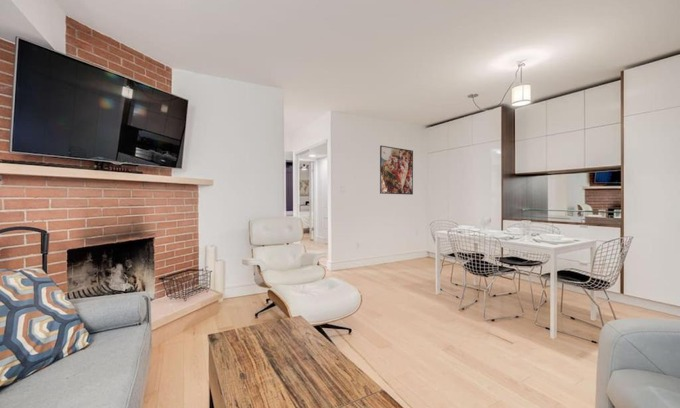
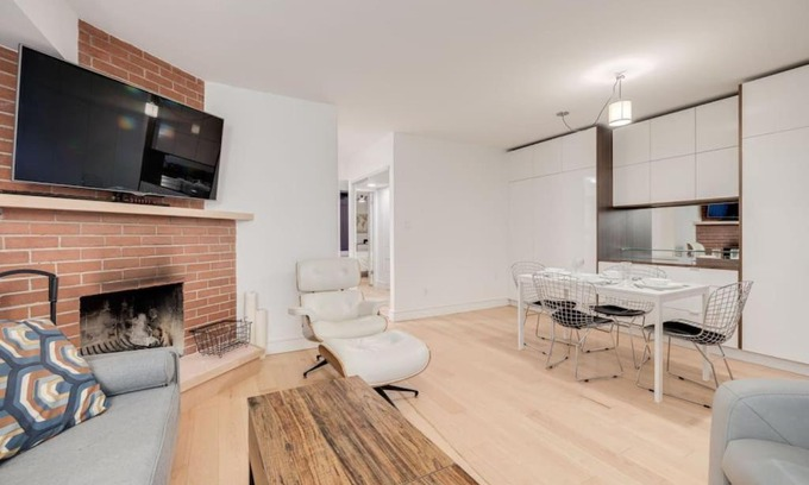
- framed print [379,145,414,196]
